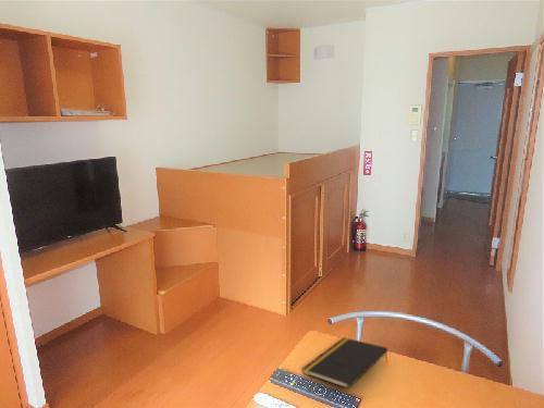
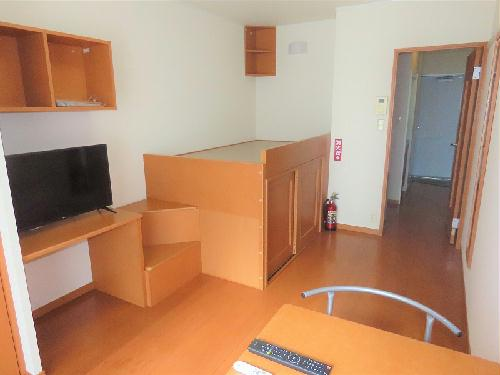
- notepad [301,336,388,390]
